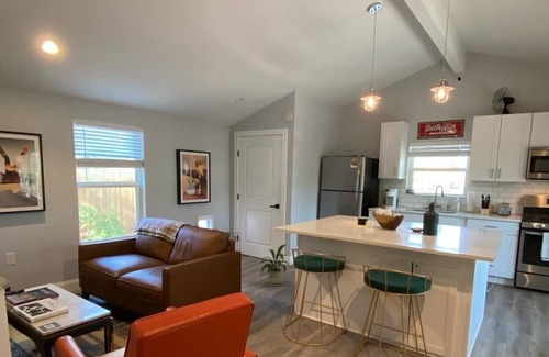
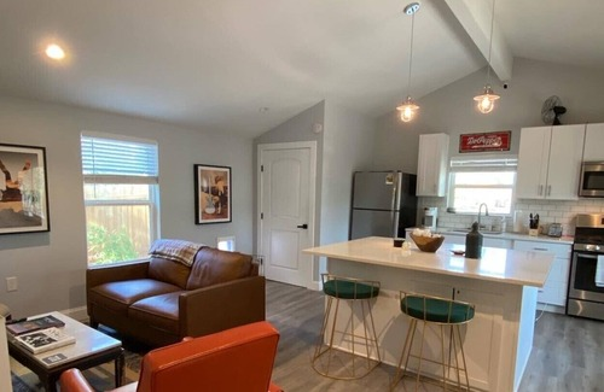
- house plant [259,243,289,288]
